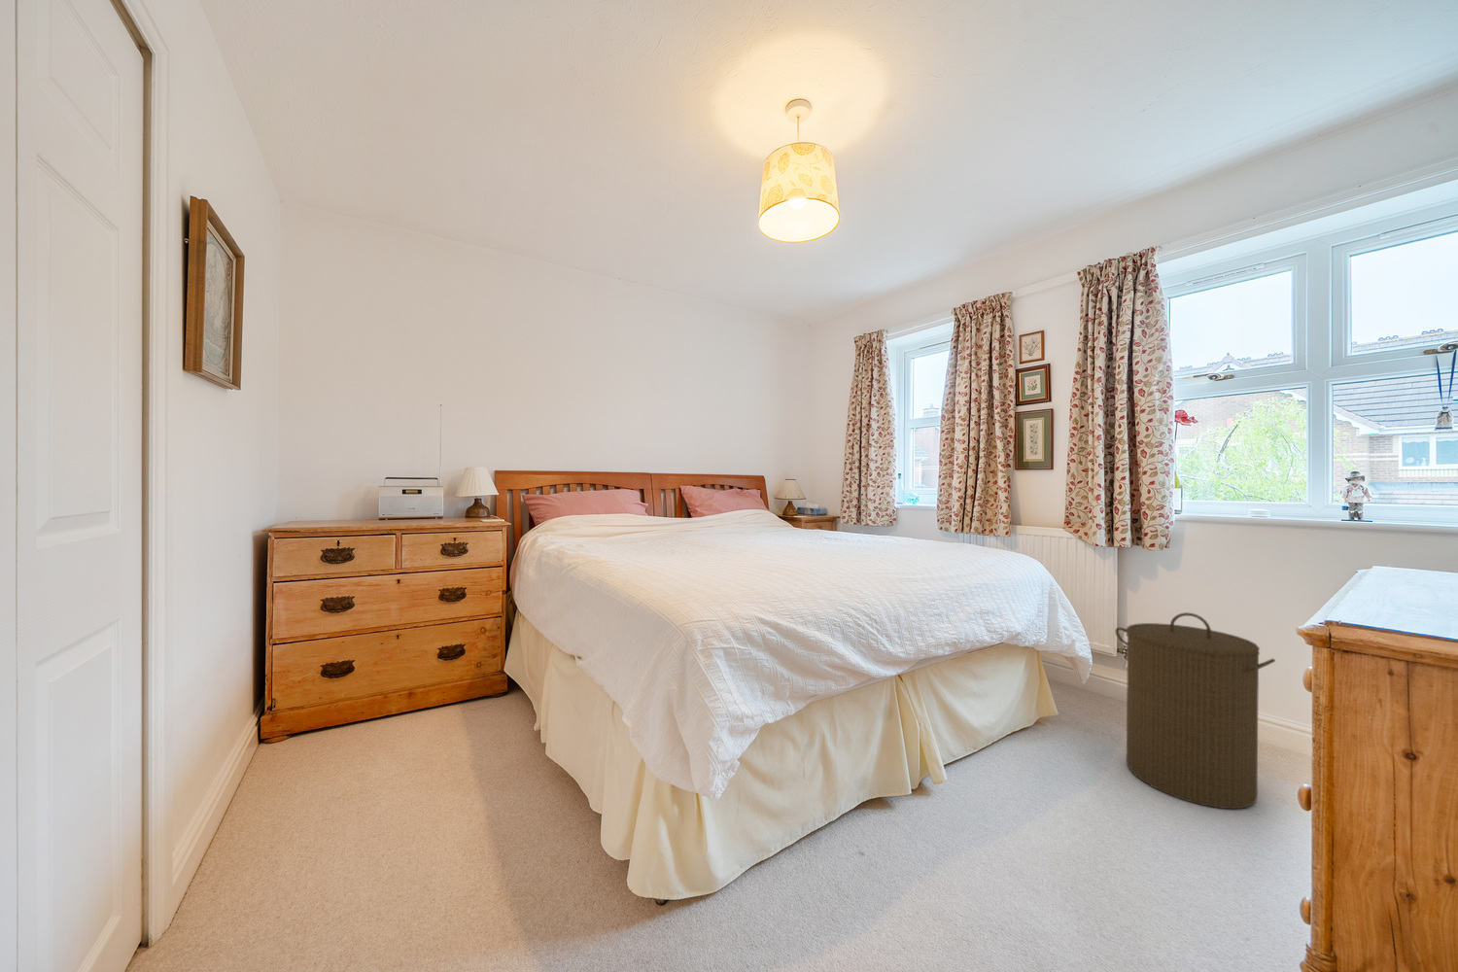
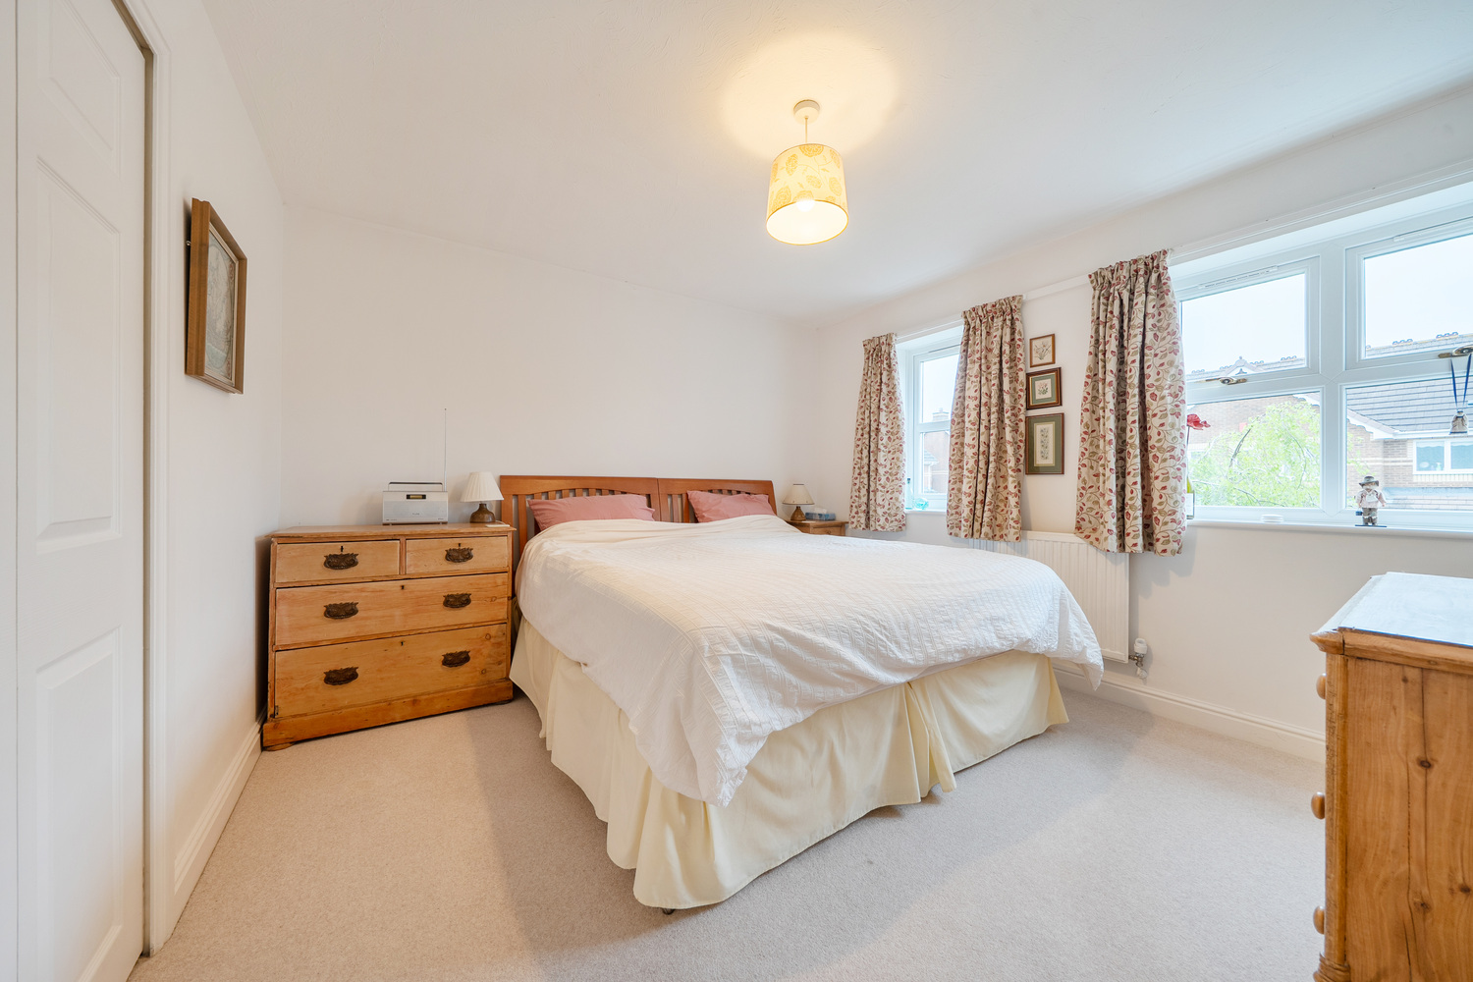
- laundry hamper [1114,612,1276,809]
